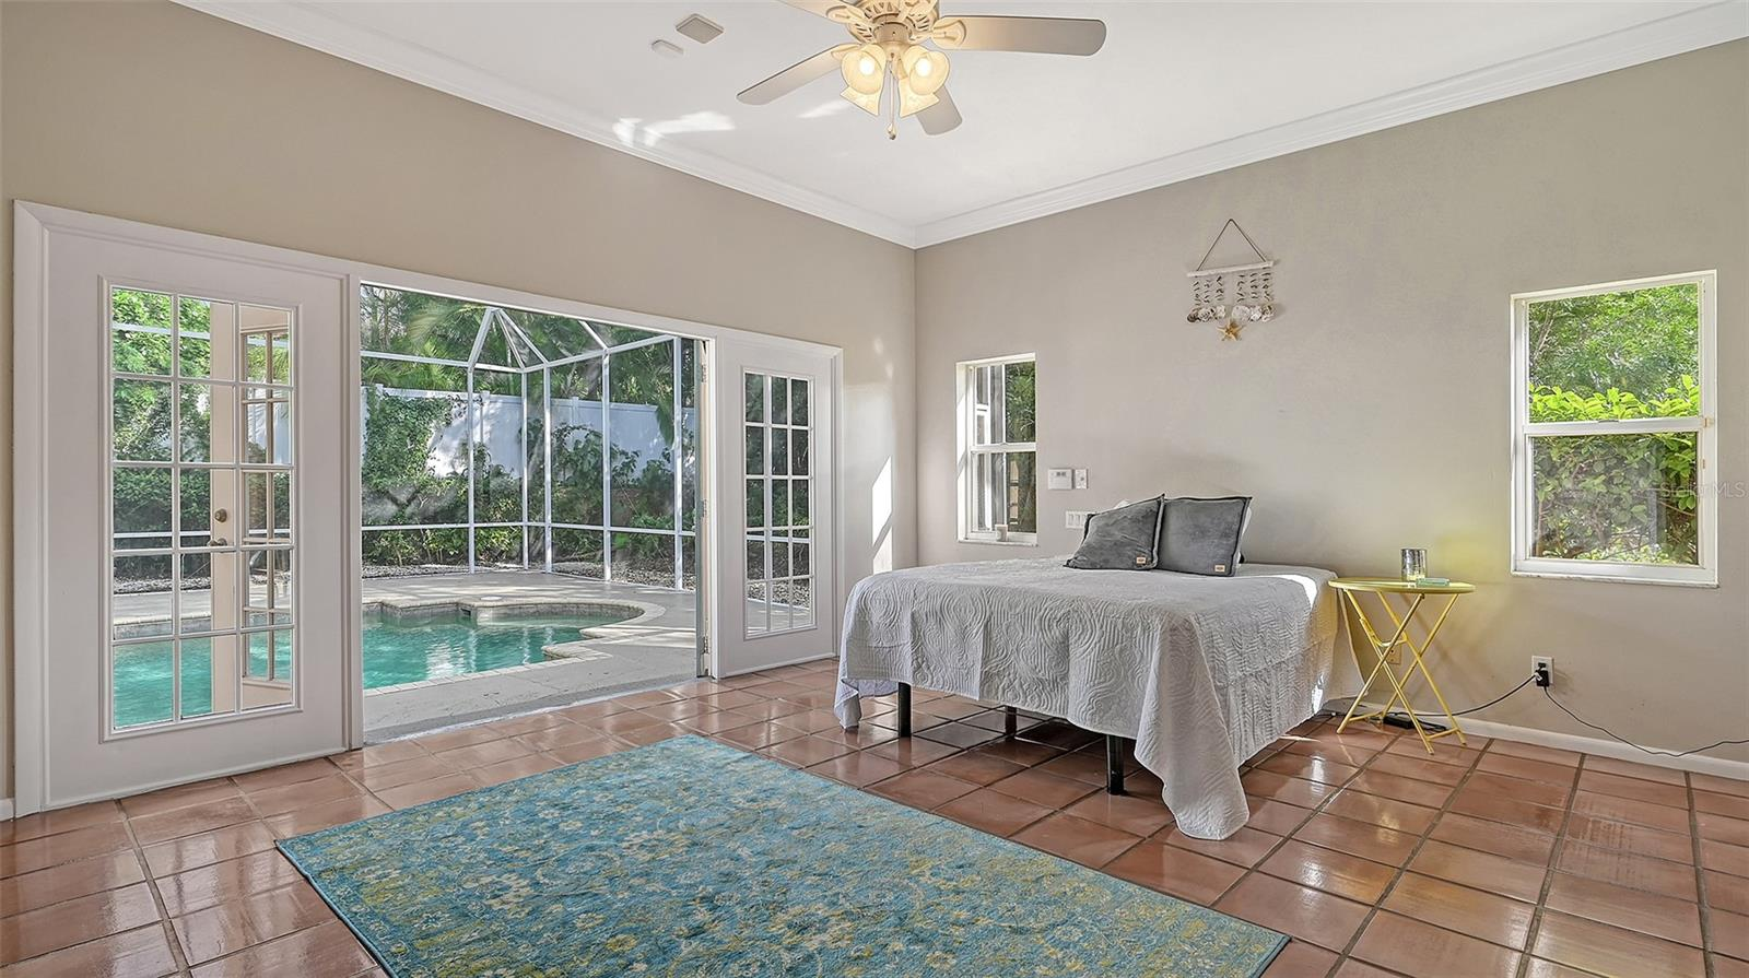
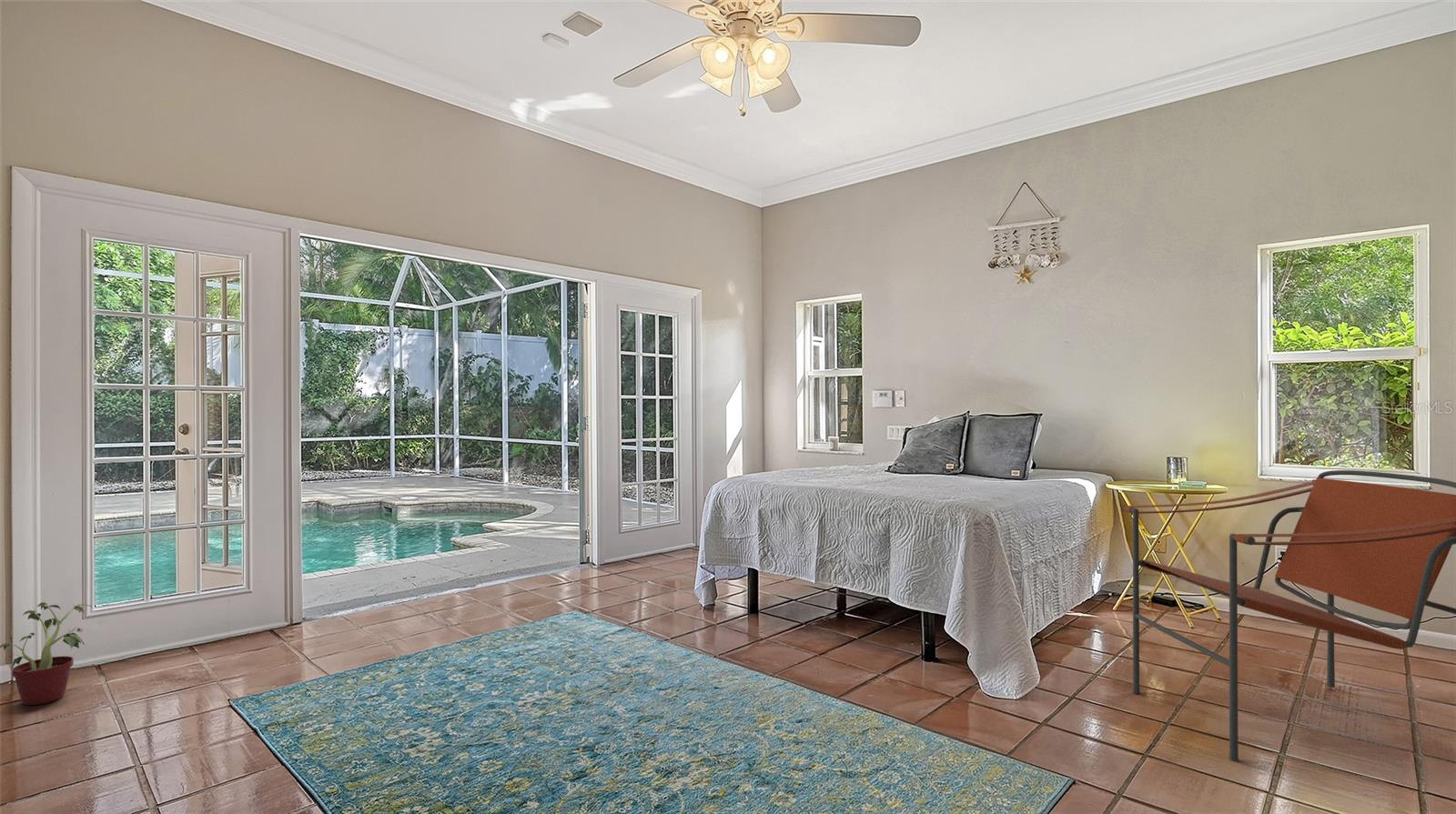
+ potted plant [0,599,93,706]
+ armchair [1121,469,1456,763]
